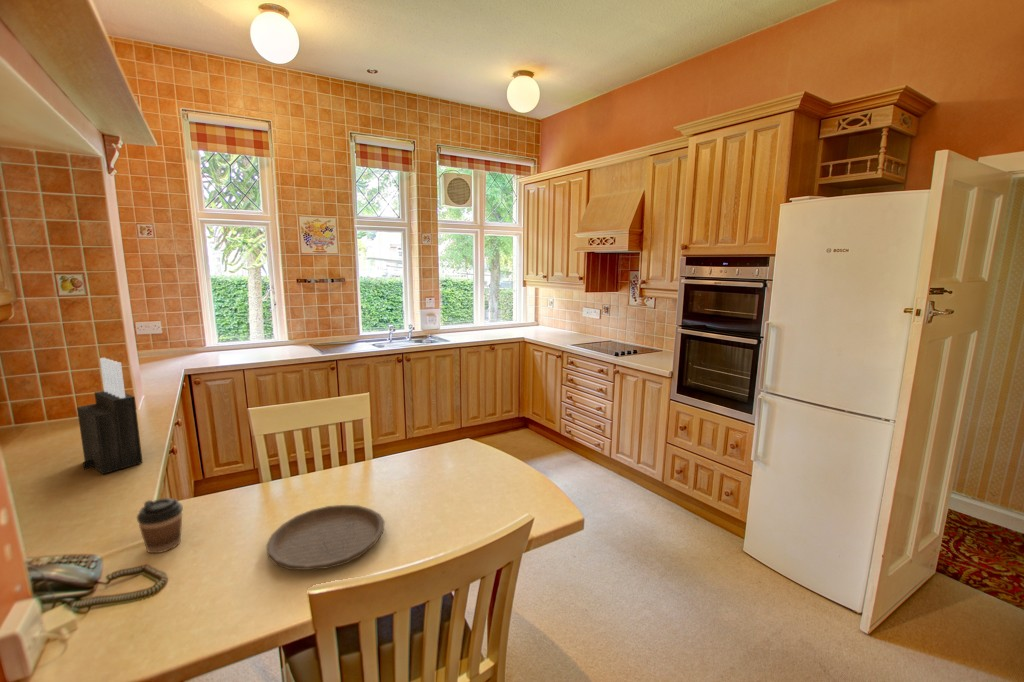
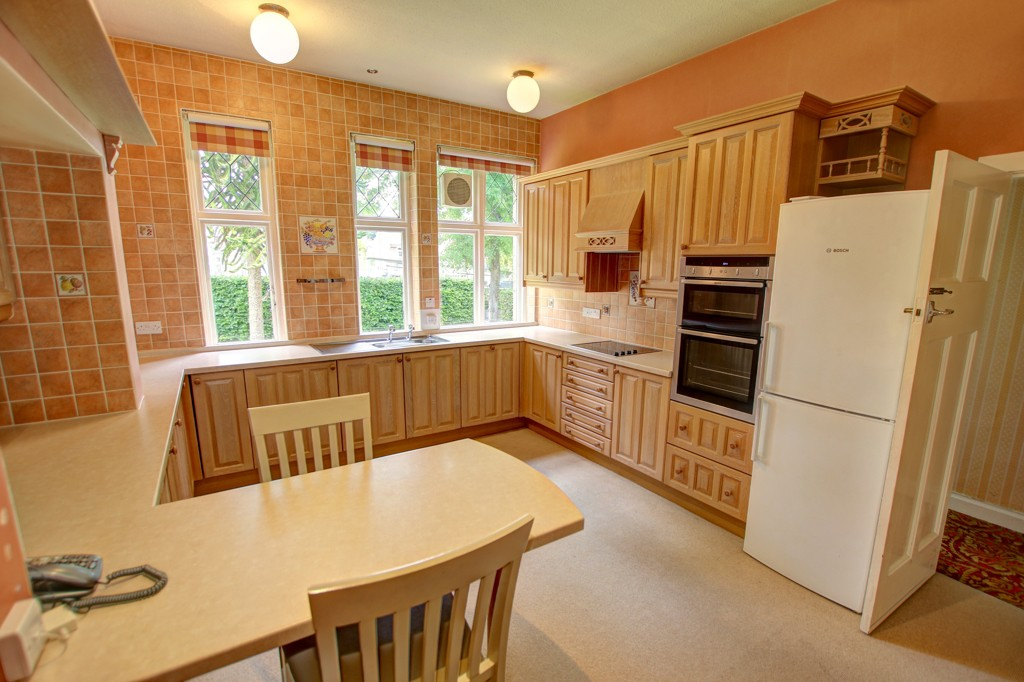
- coffee cup [136,497,184,554]
- plate [265,504,386,571]
- knife block [76,357,144,475]
